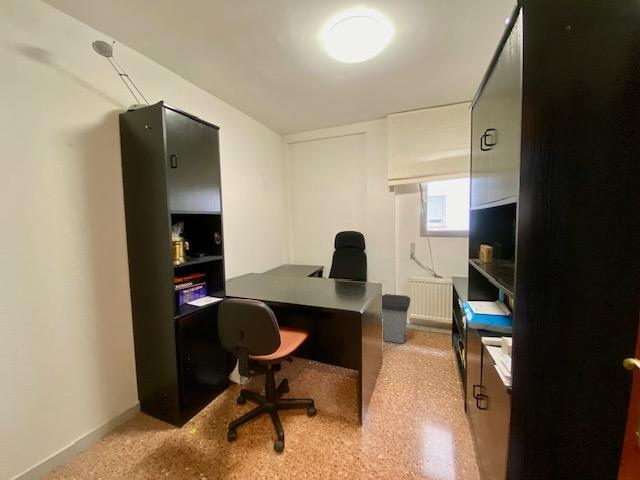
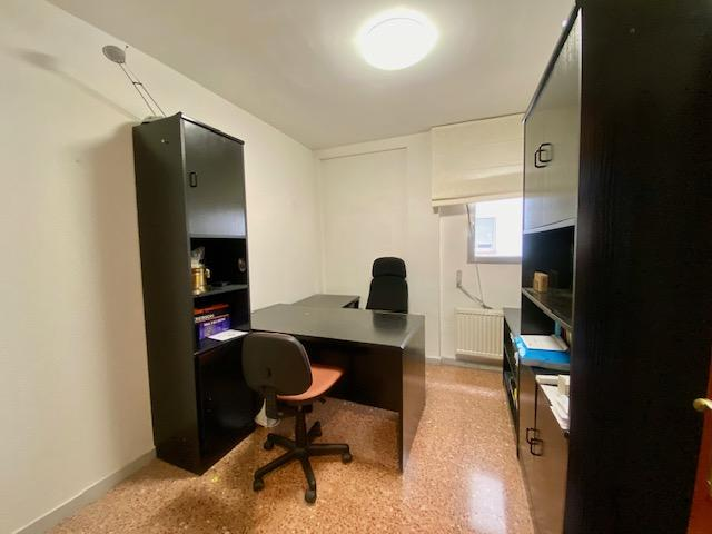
- trash can [381,293,411,345]
